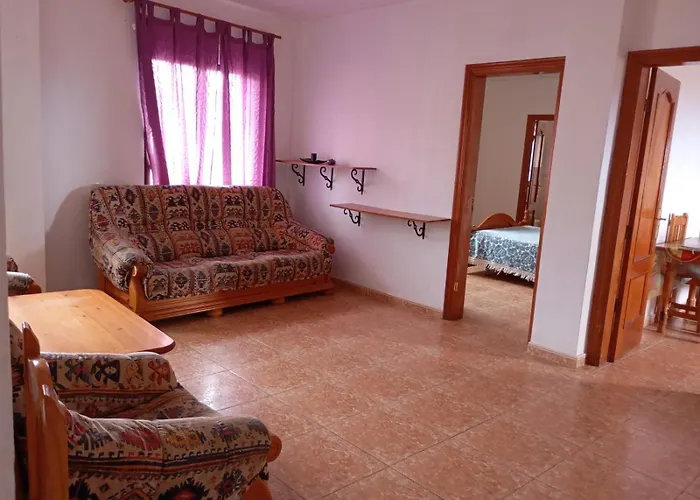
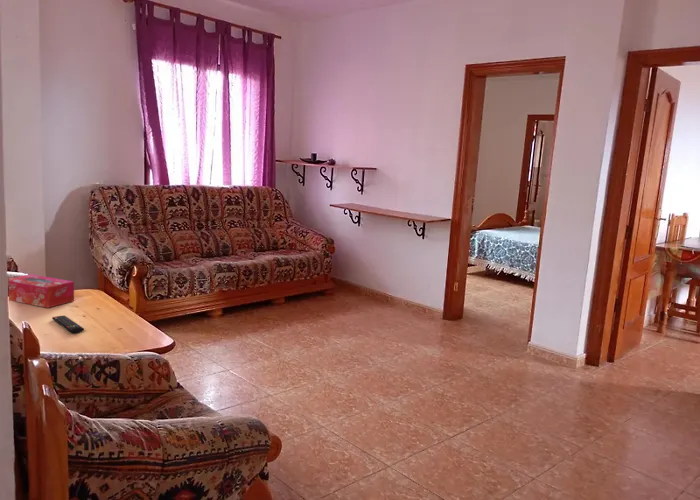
+ tissue box [8,273,75,309]
+ remote control [51,315,85,334]
